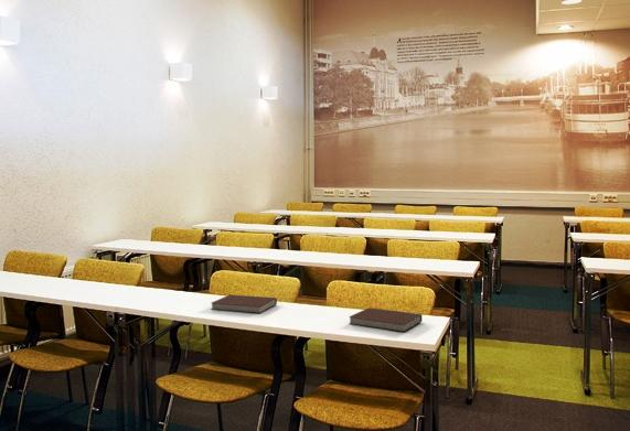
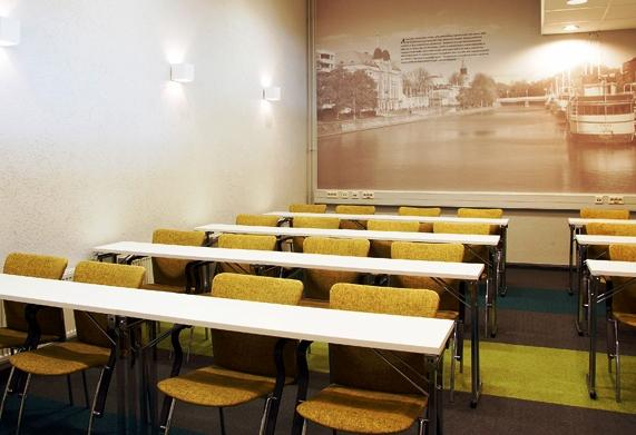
- notebook [210,293,278,314]
- notebook [348,306,423,333]
